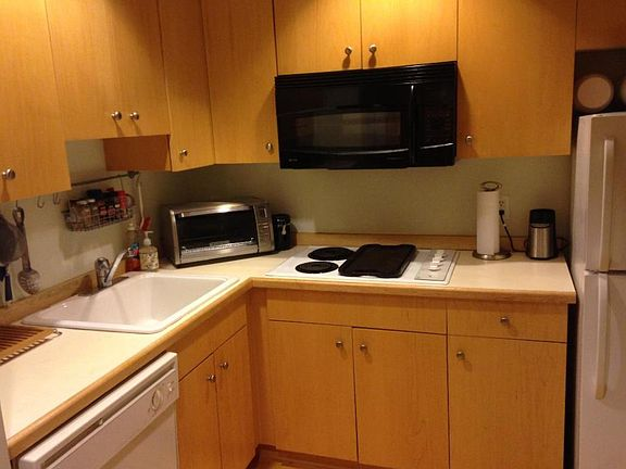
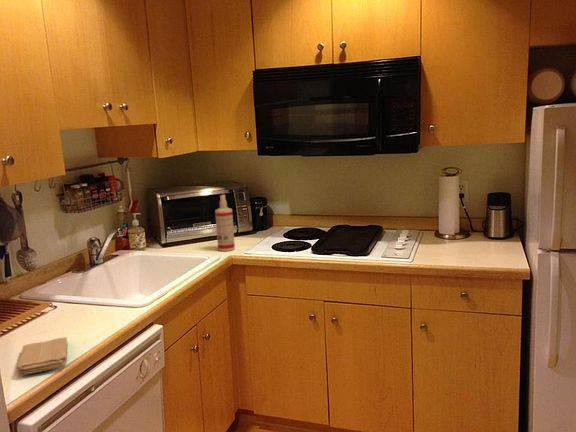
+ spray bottle [214,194,236,252]
+ washcloth [16,336,69,377]
